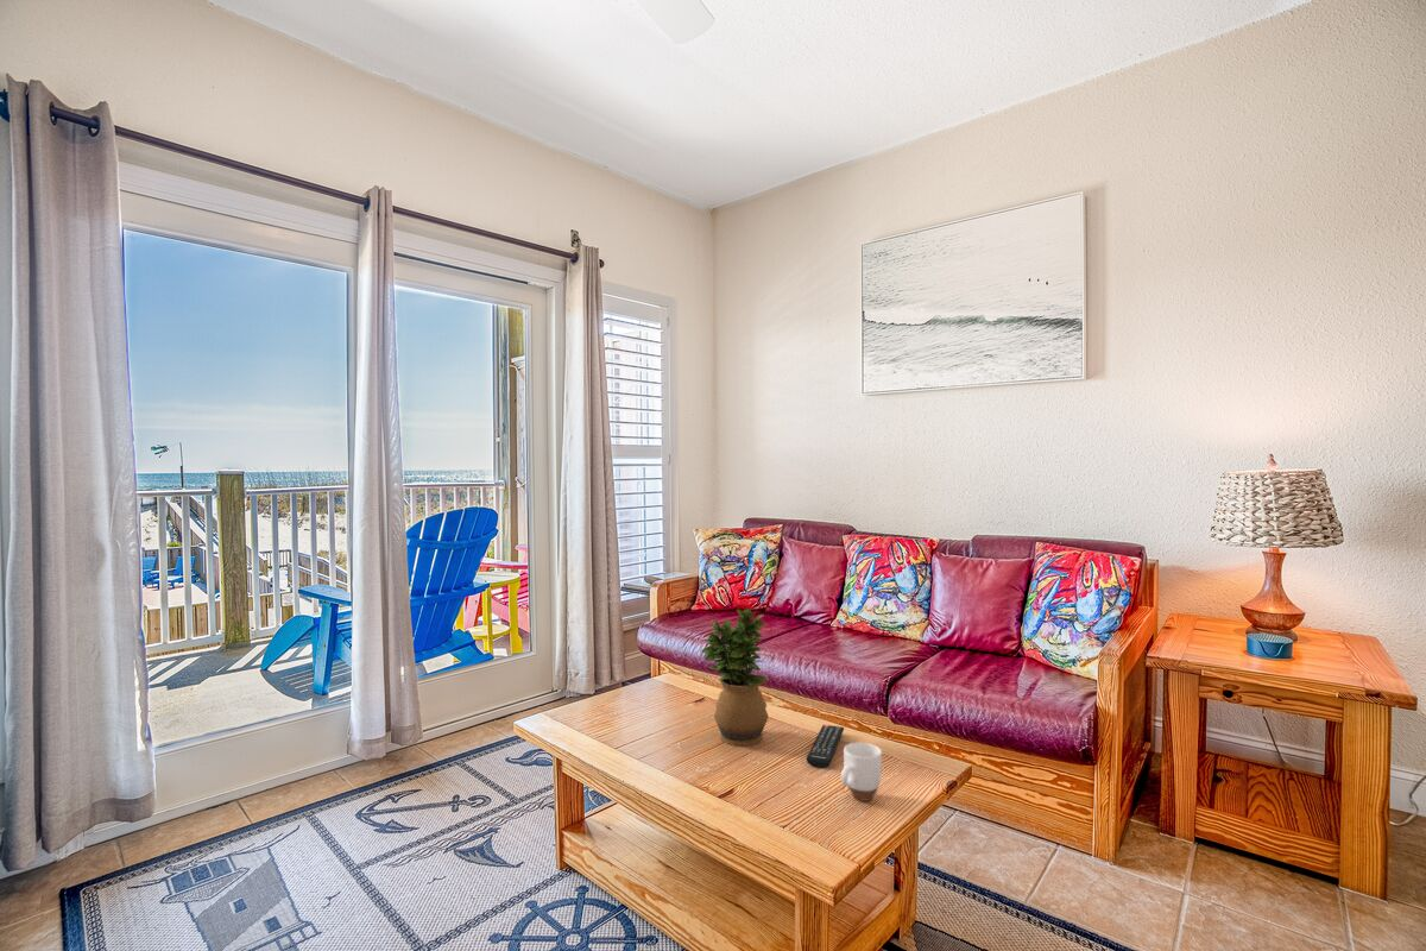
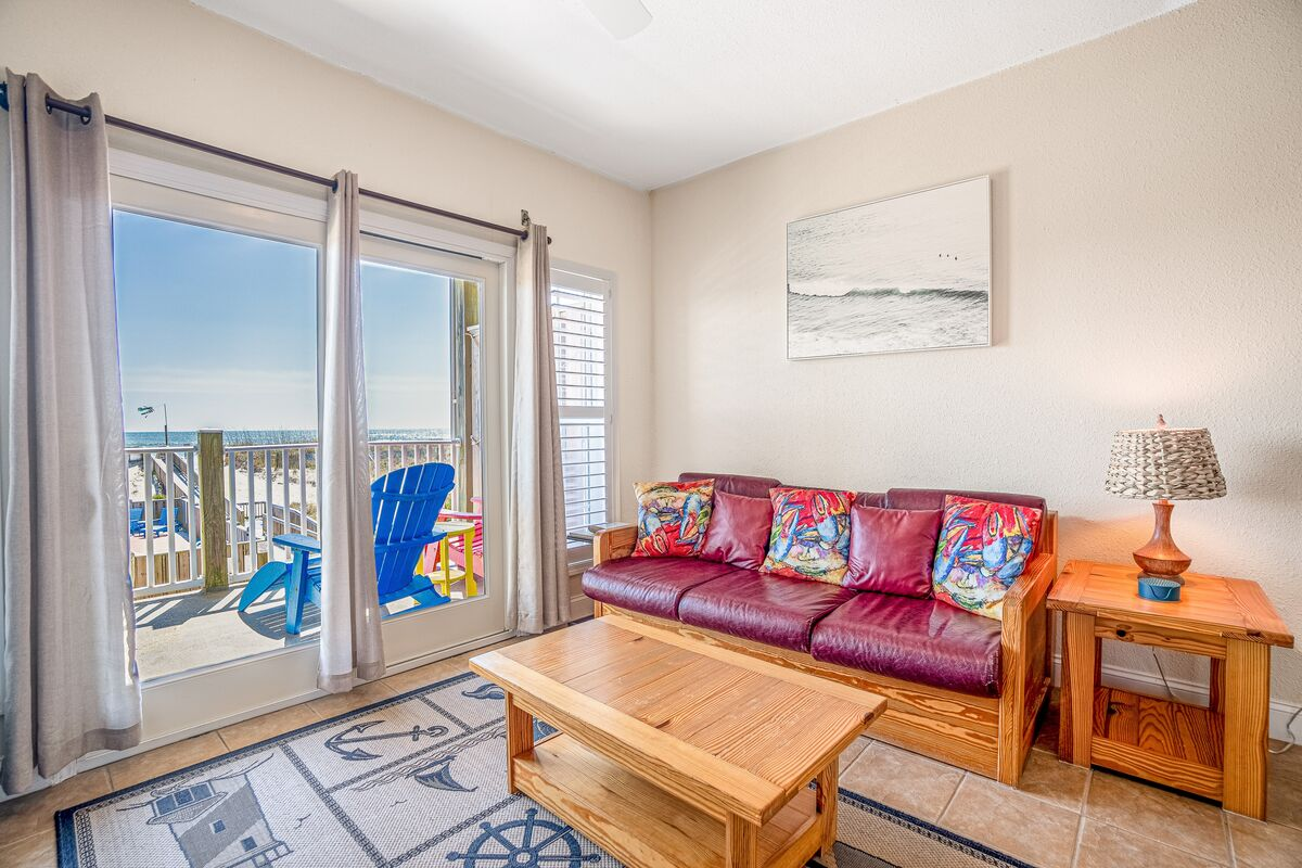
- remote control [806,724,845,769]
- potted plant [700,607,770,747]
- mug [840,742,883,802]
